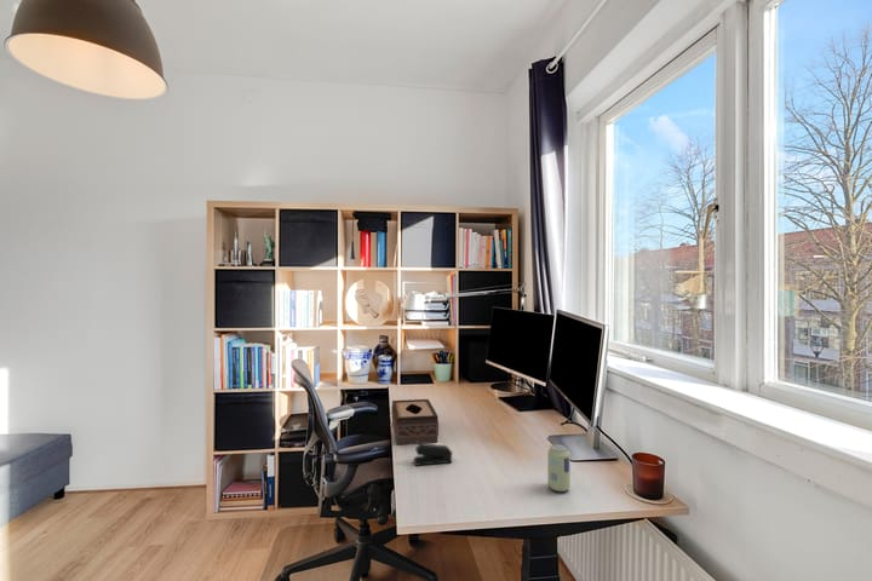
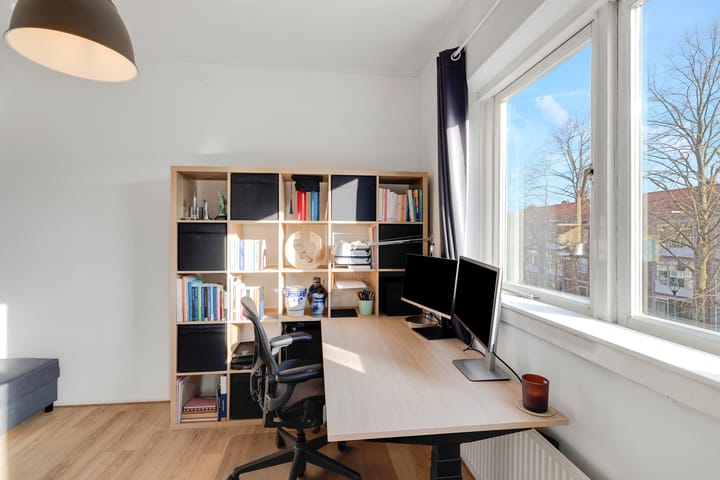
- tissue box [390,398,440,445]
- stapler [412,442,454,467]
- beverage can [546,443,572,493]
